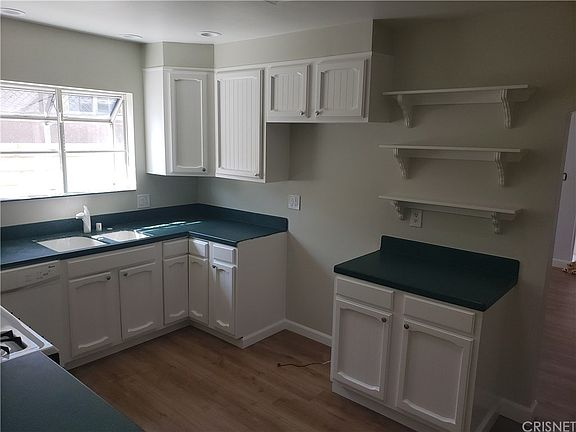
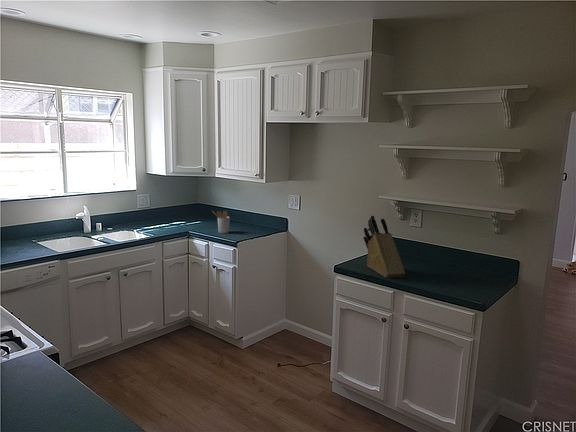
+ utensil holder [211,210,231,234]
+ knife block [362,215,406,278]
